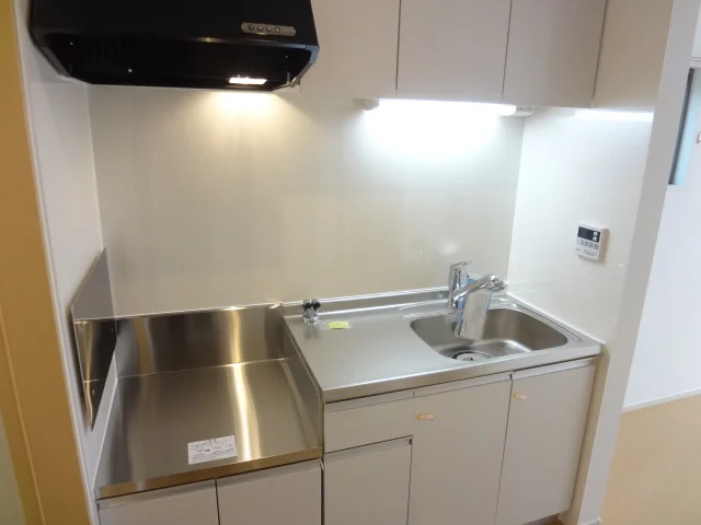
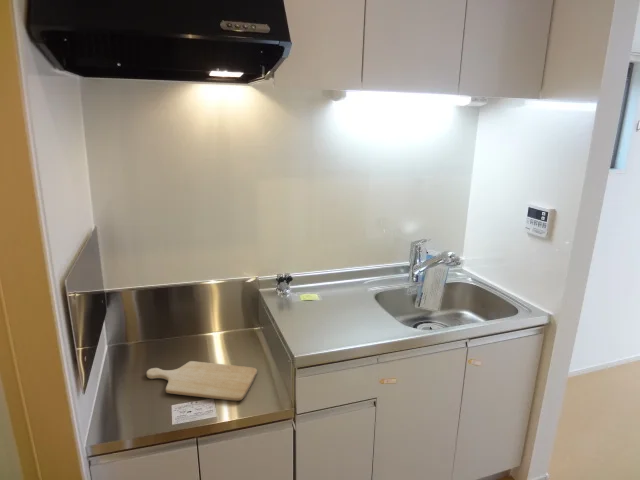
+ chopping board [146,360,258,402]
